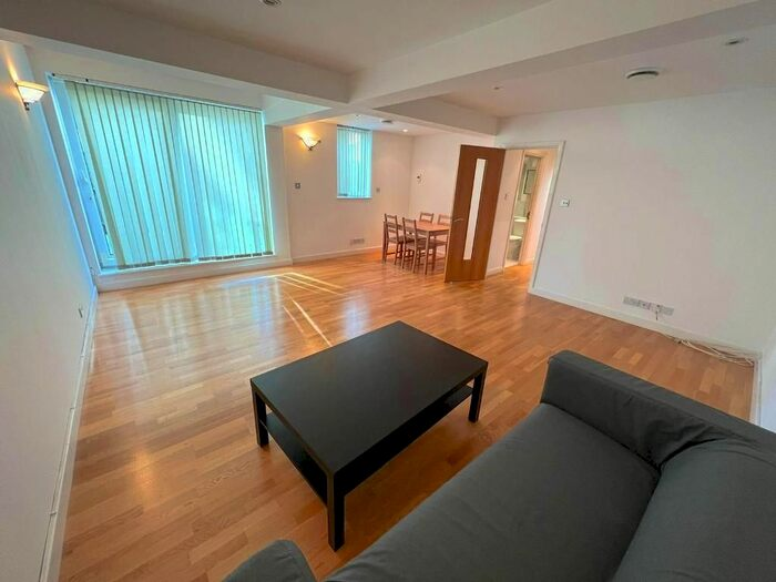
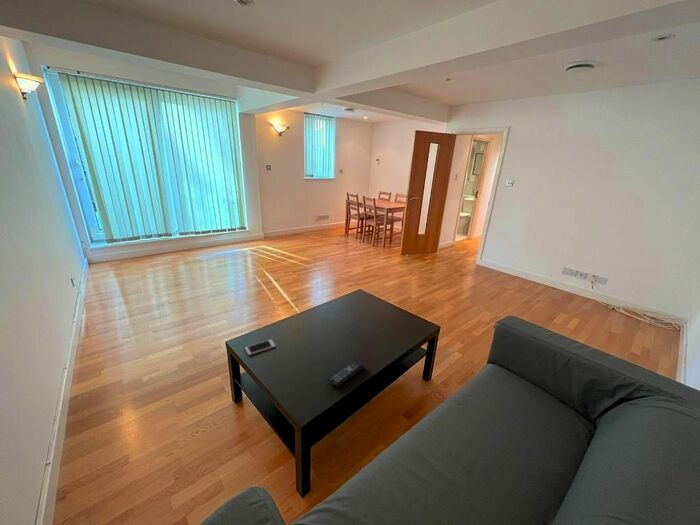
+ remote control [327,359,366,388]
+ cell phone [244,338,277,356]
